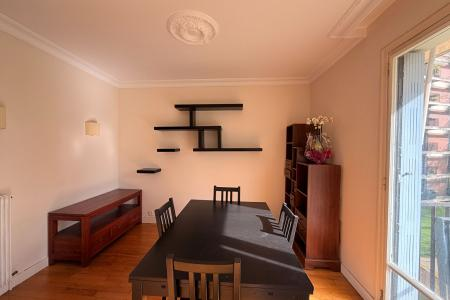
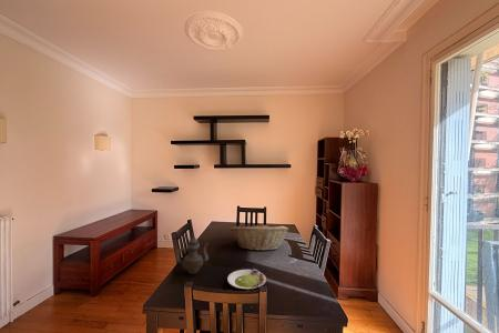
+ fruit basket [228,221,289,252]
+ teapot [174,233,210,275]
+ salad plate [226,268,267,290]
